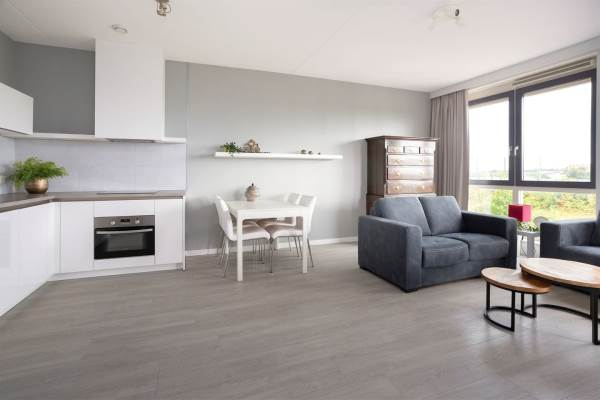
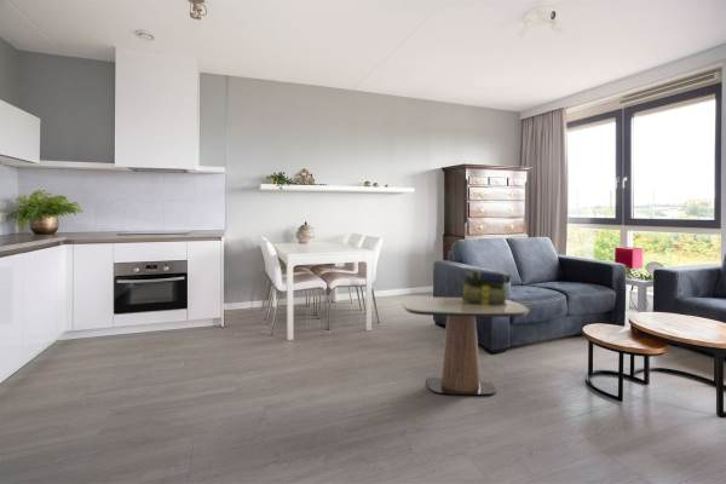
+ side table [401,296,530,396]
+ stack of books [460,267,512,306]
